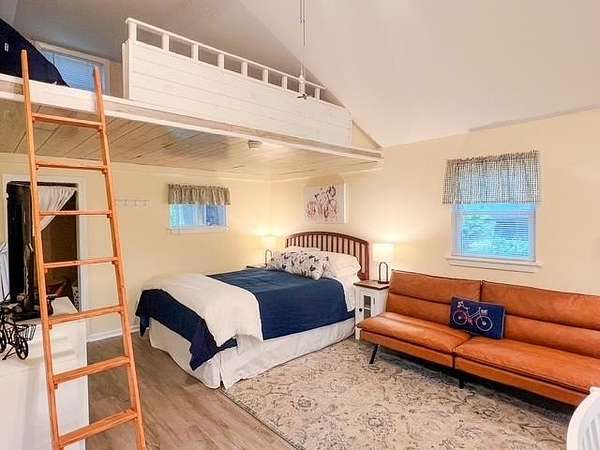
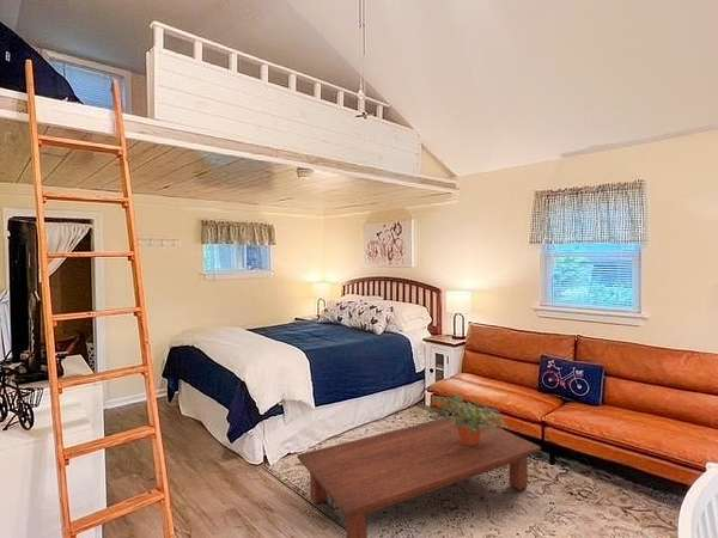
+ coffee table [297,412,542,538]
+ potted plant [432,392,510,445]
